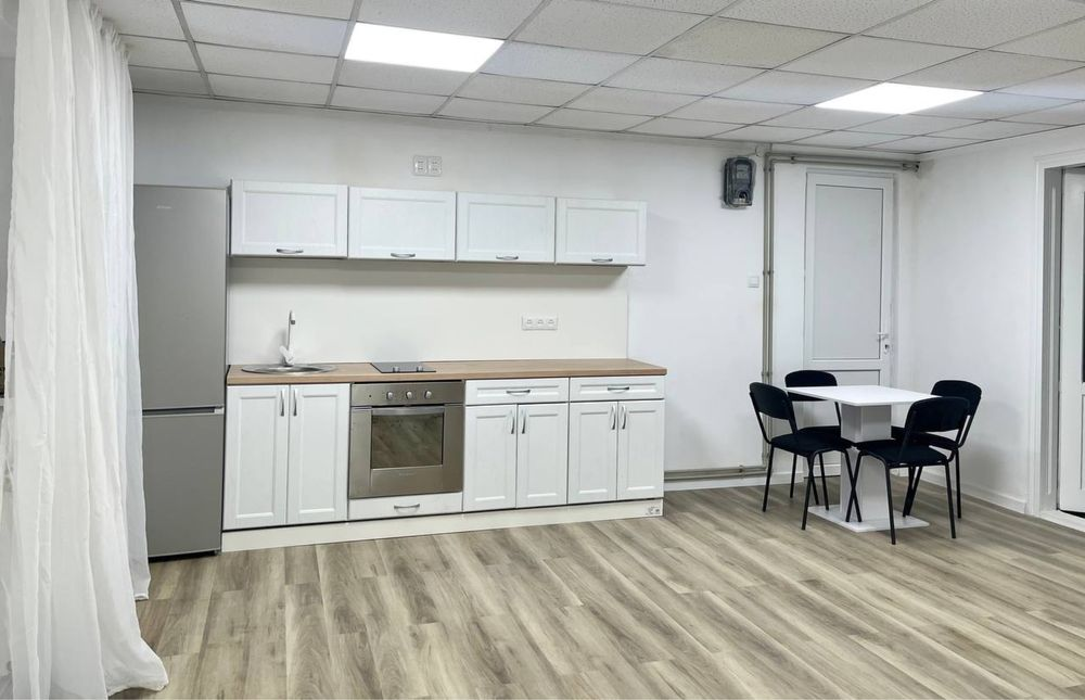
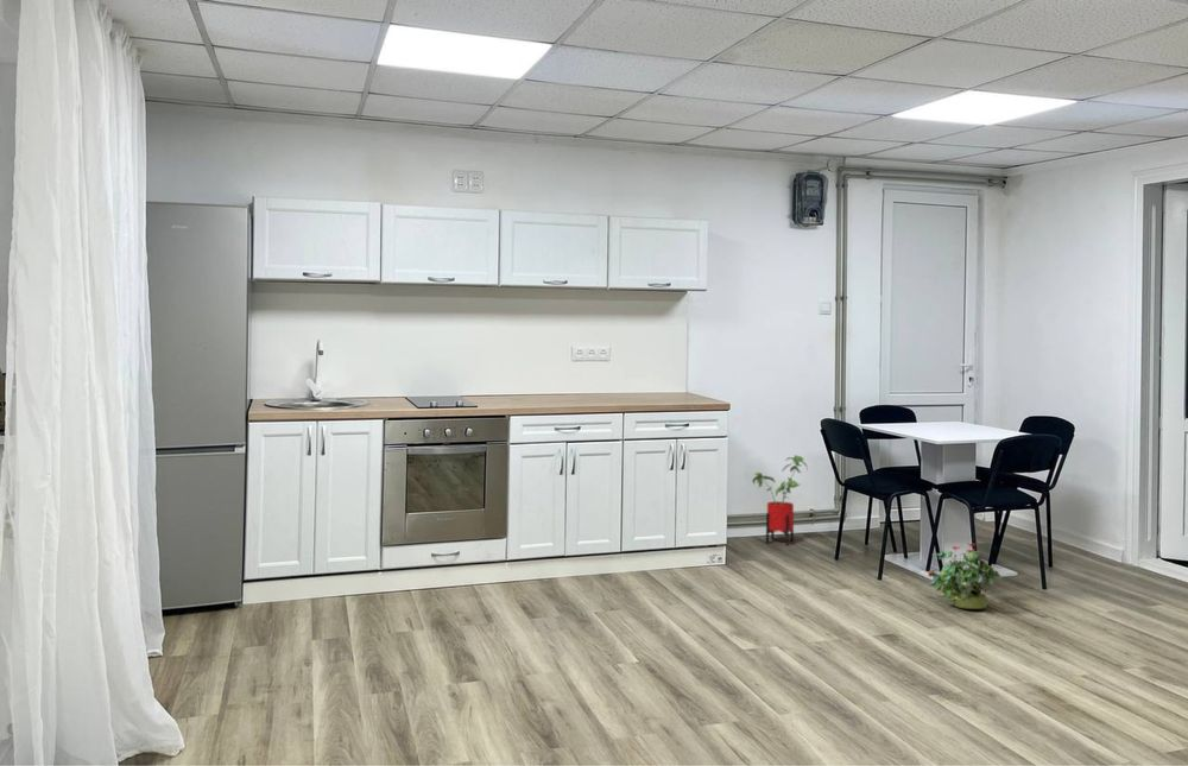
+ house plant [751,454,809,546]
+ potted plant [927,542,1004,610]
